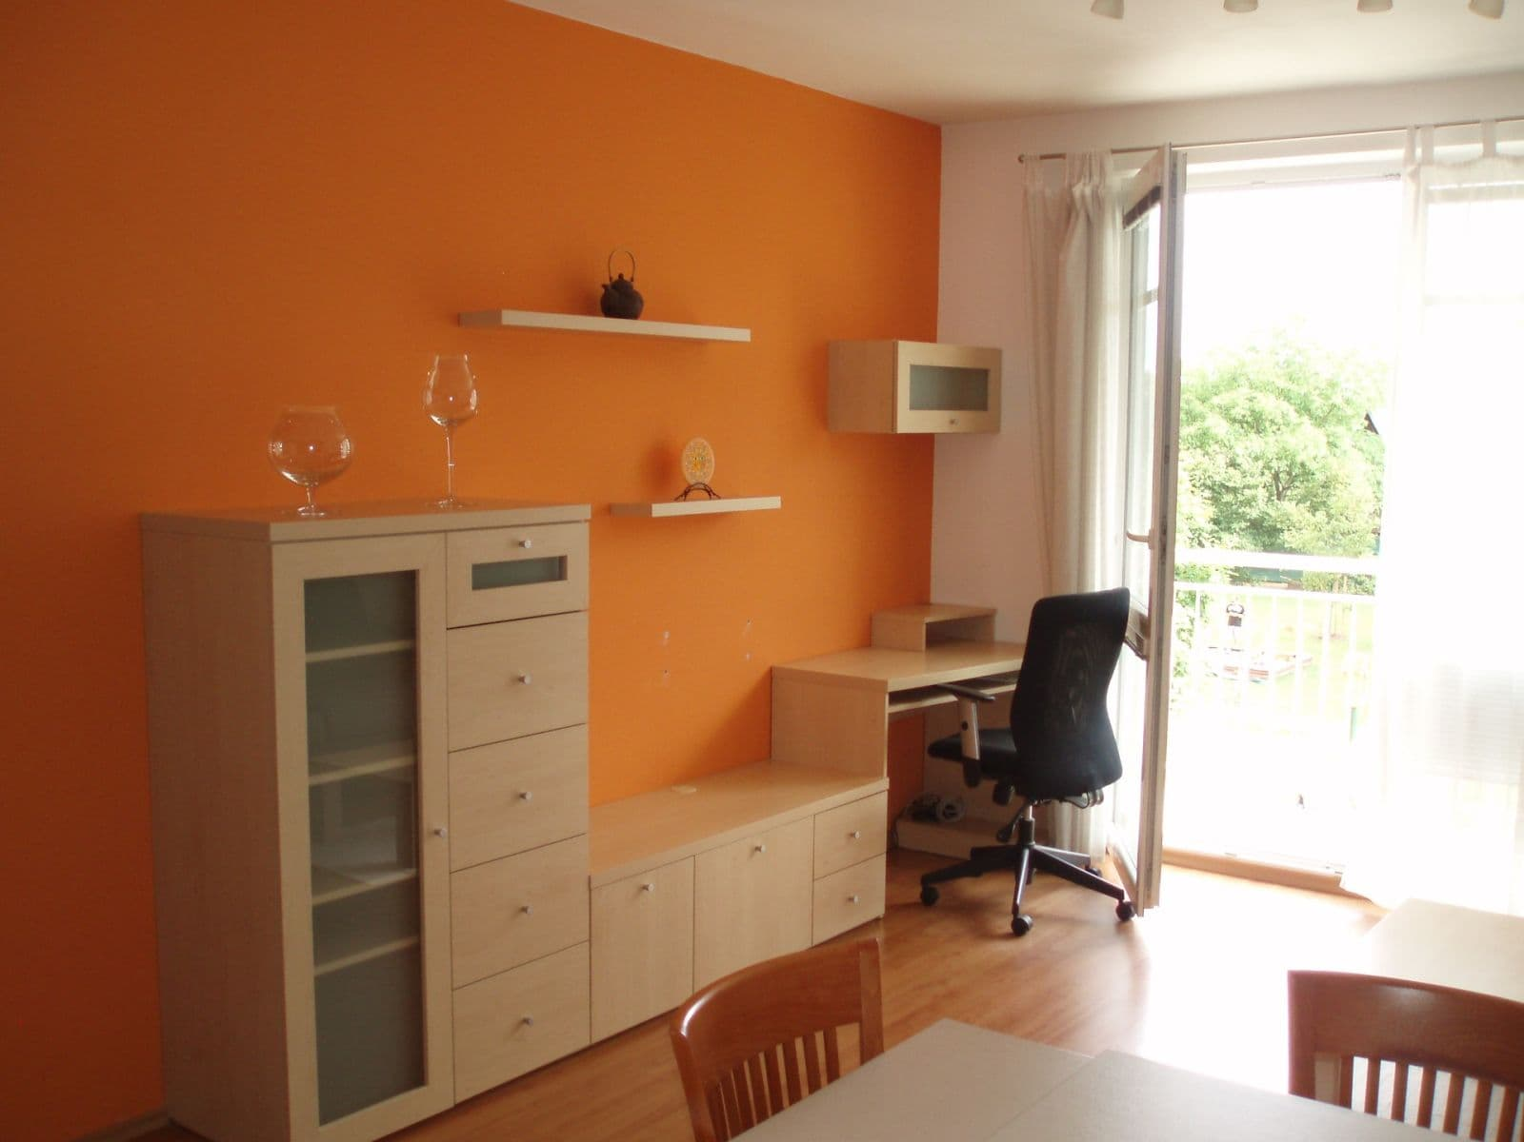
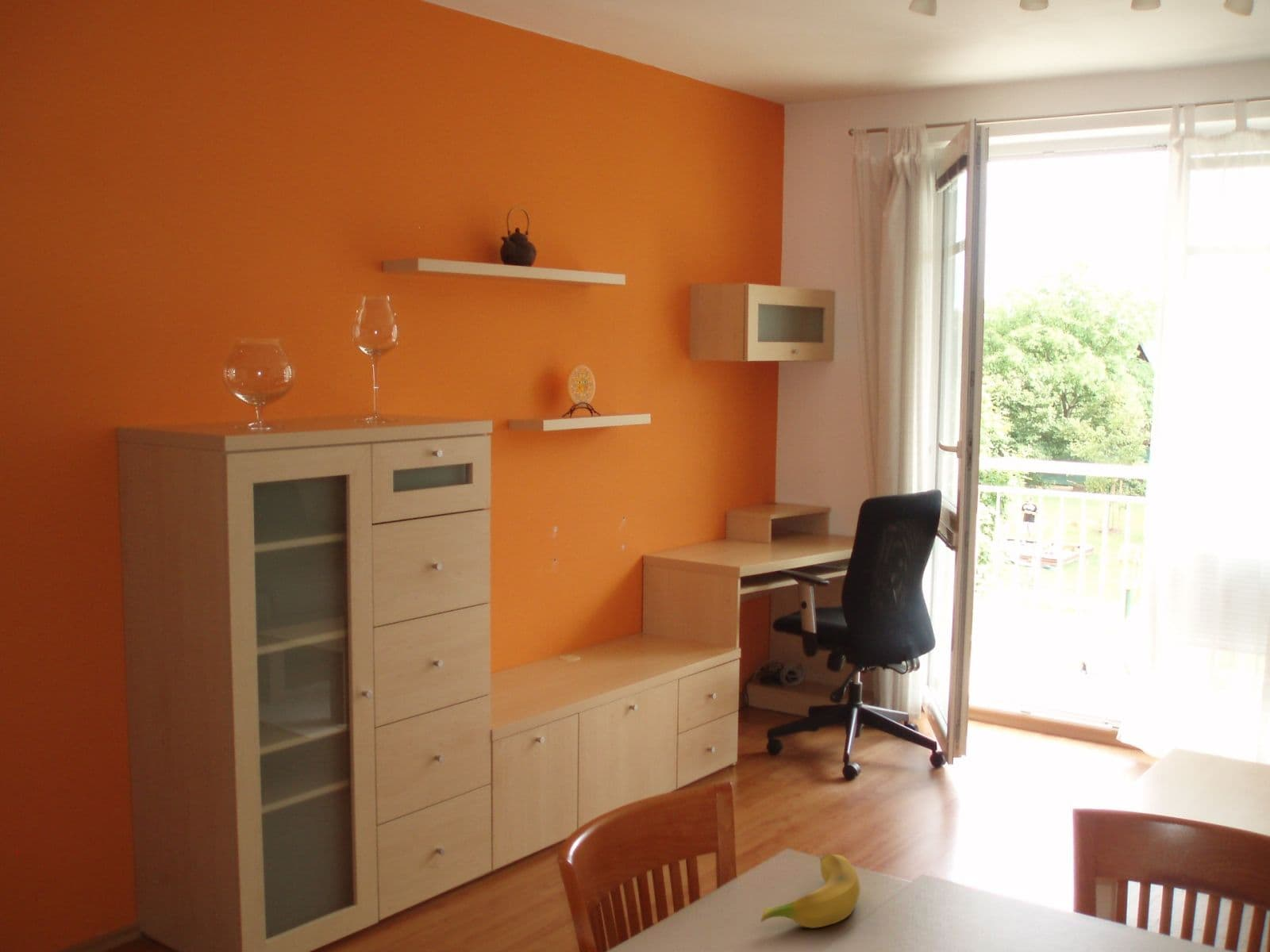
+ banana [760,854,861,929]
